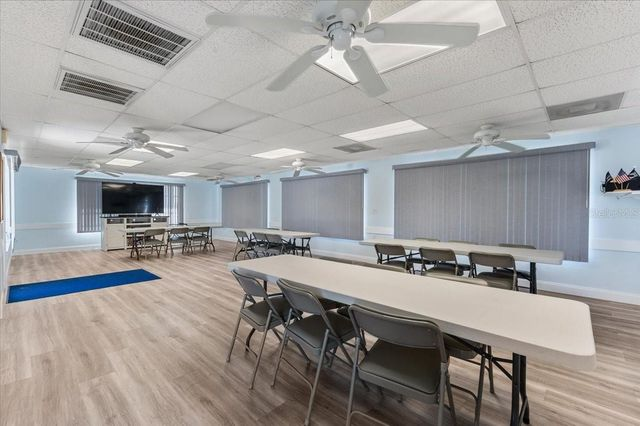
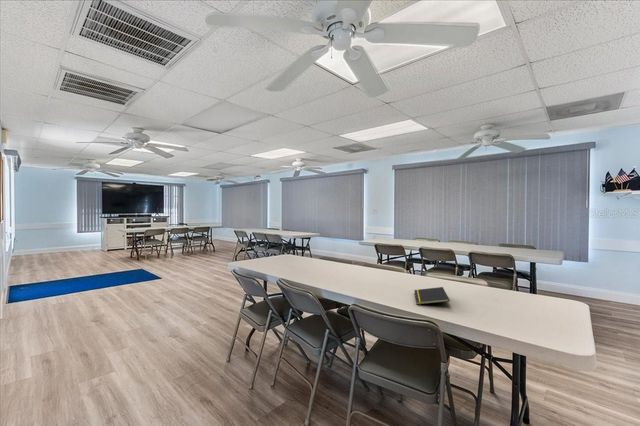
+ notepad [413,286,451,305]
